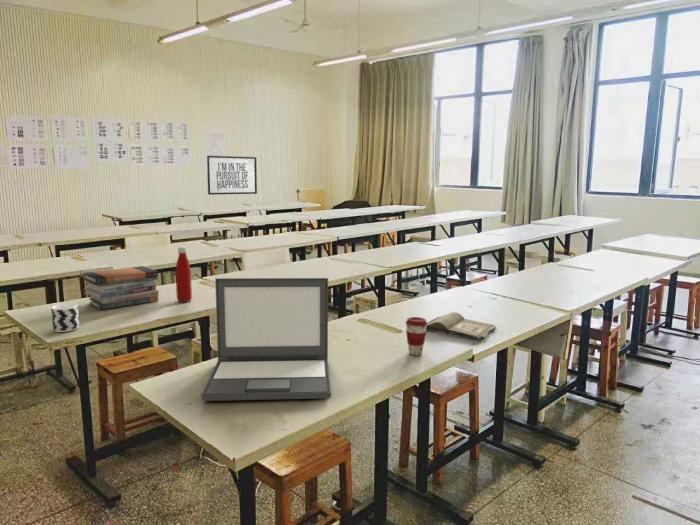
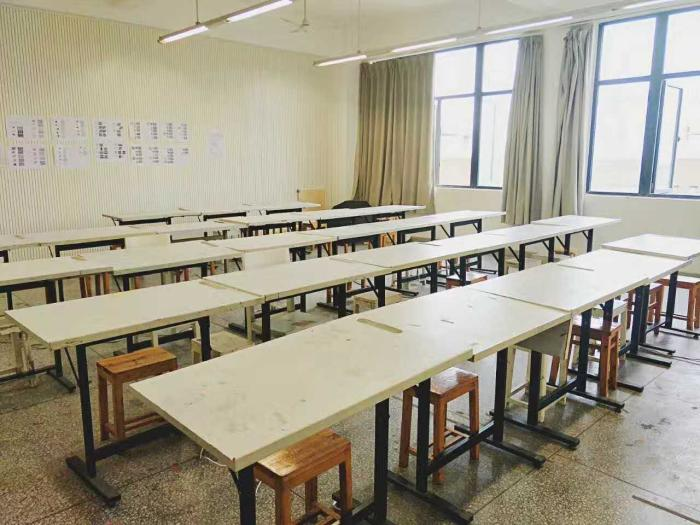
- laptop [200,277,332,402]
- coffee cup [404,316,428,356]
- mirror [206,155,258,196]
- bottle [175,246,193,303]
- book stack [81,265,160,311]
- hardback book [426,311,497,341]
- cup [50,302,80,333]
